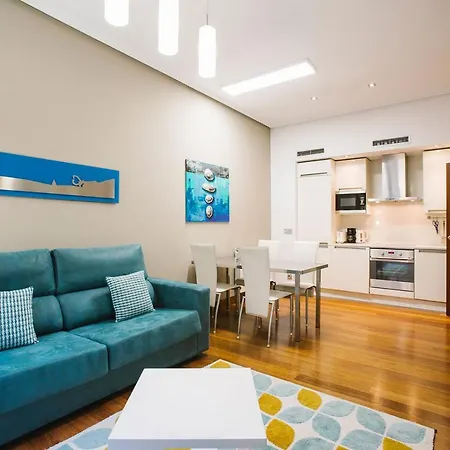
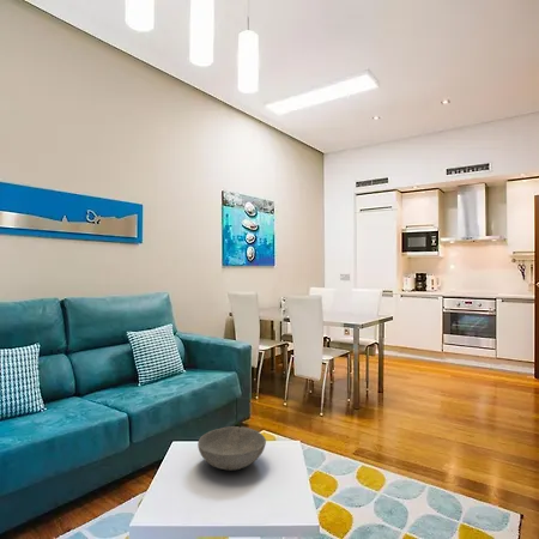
+ bowl [196,425,267,472]
